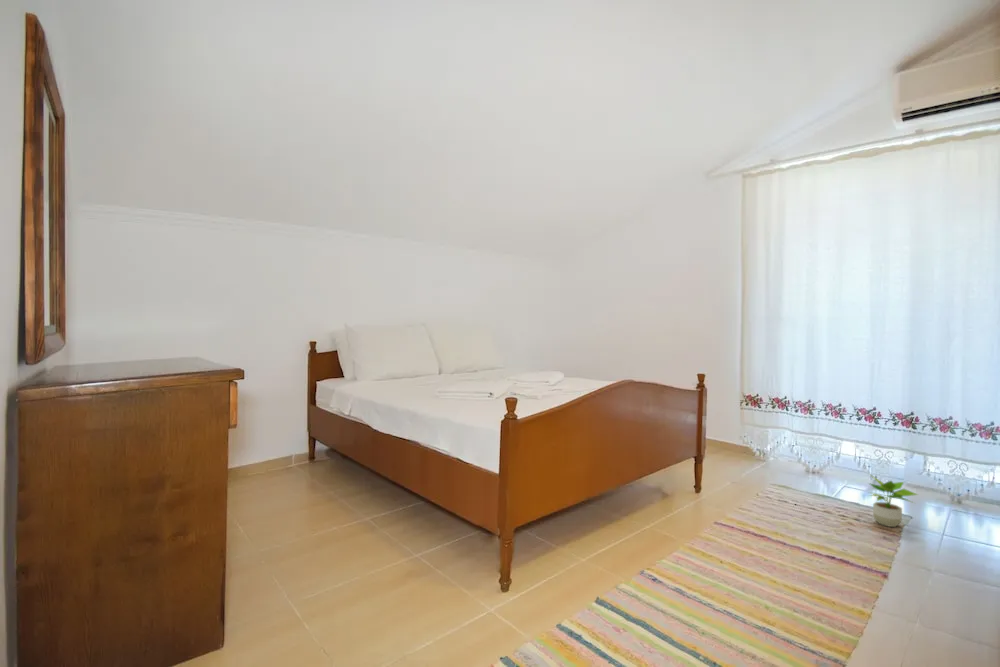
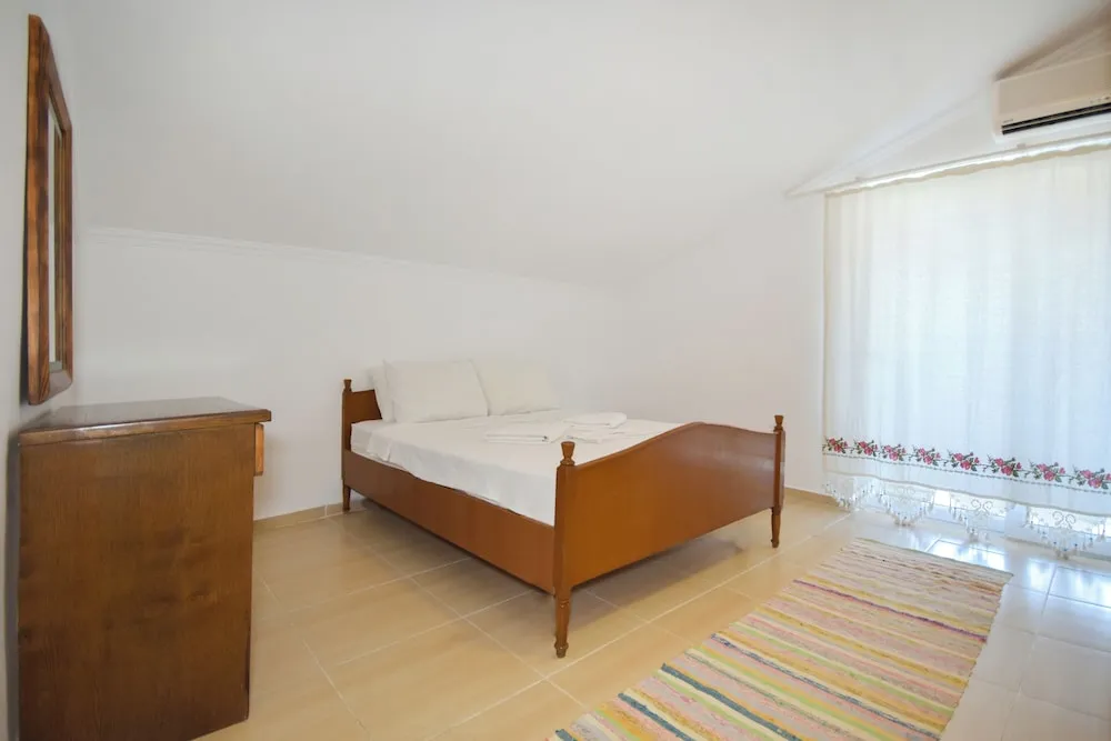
- potted plant [866,472,919,528]
